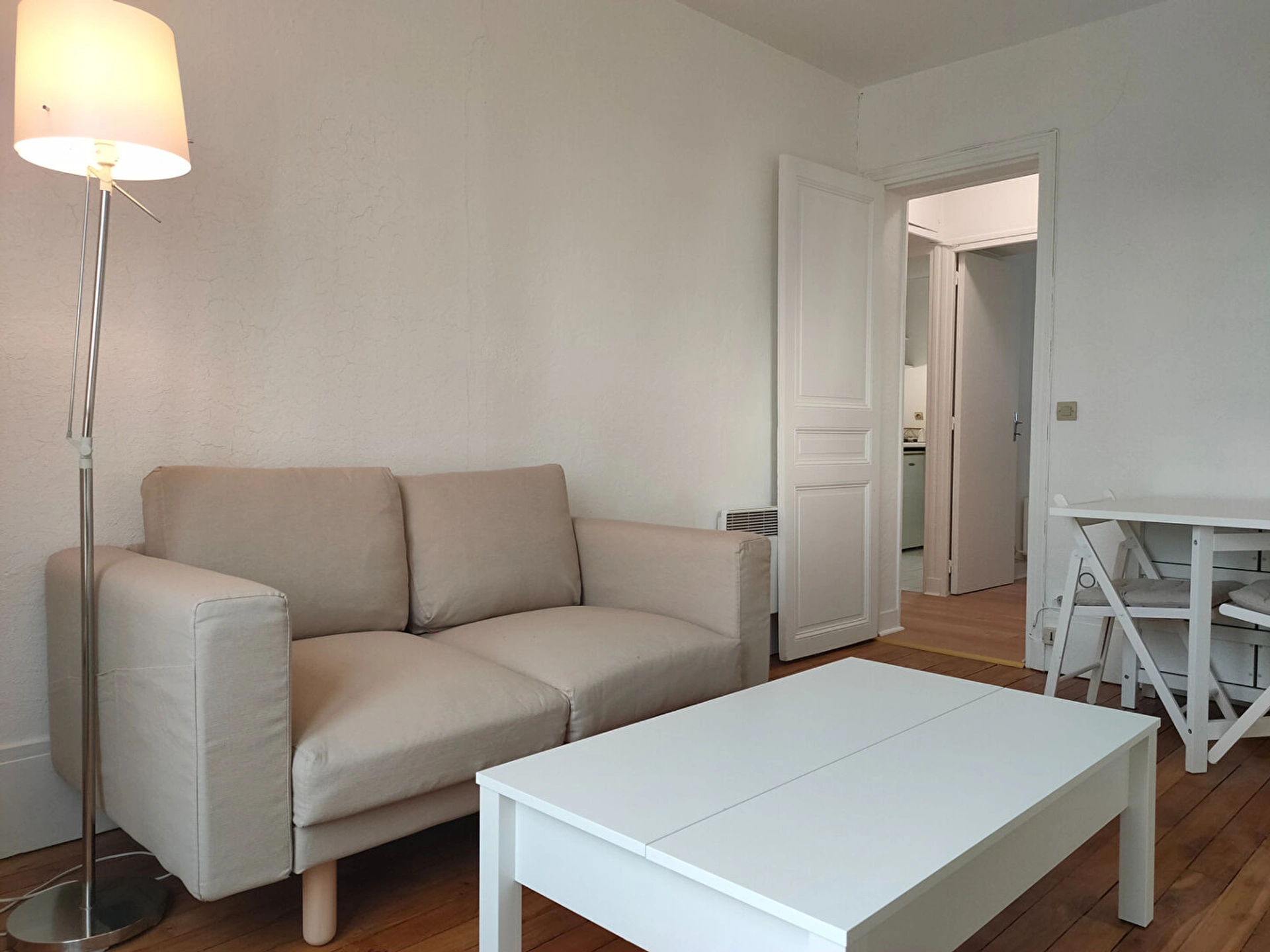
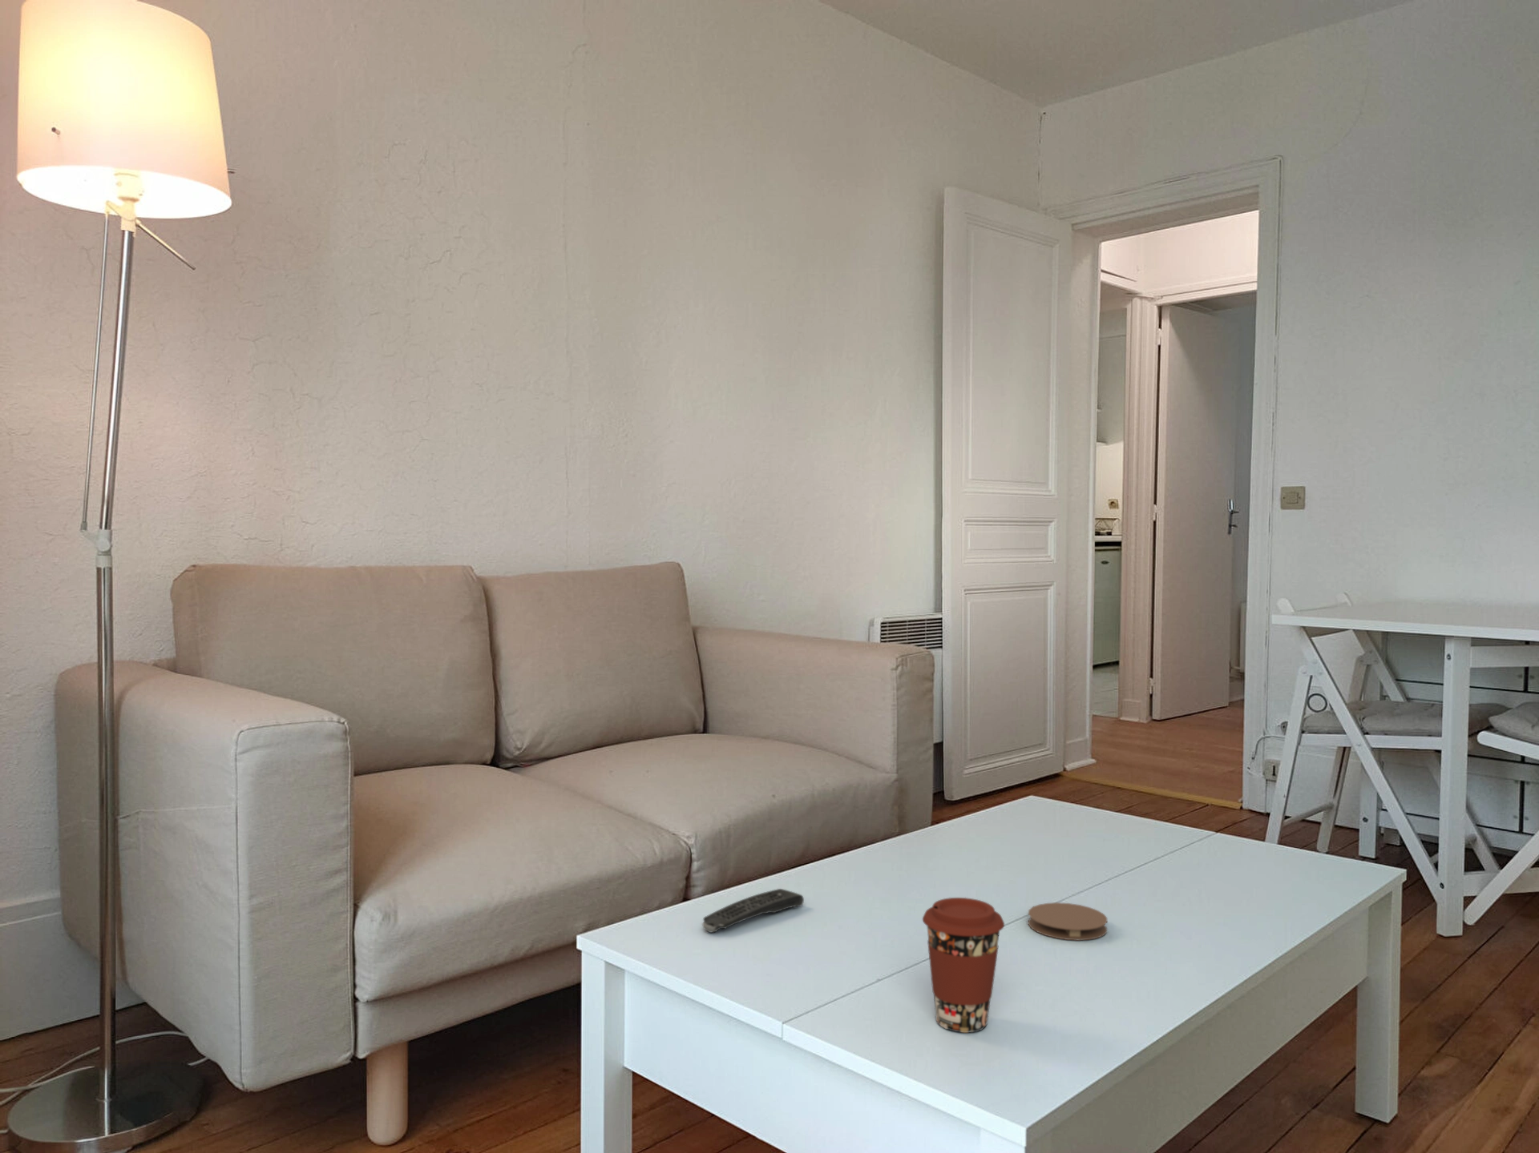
+ remote control [702,888,805,934]
+ coaster [1026,901,1108,941]
+ coffee cup [922,896,1005,1033]
